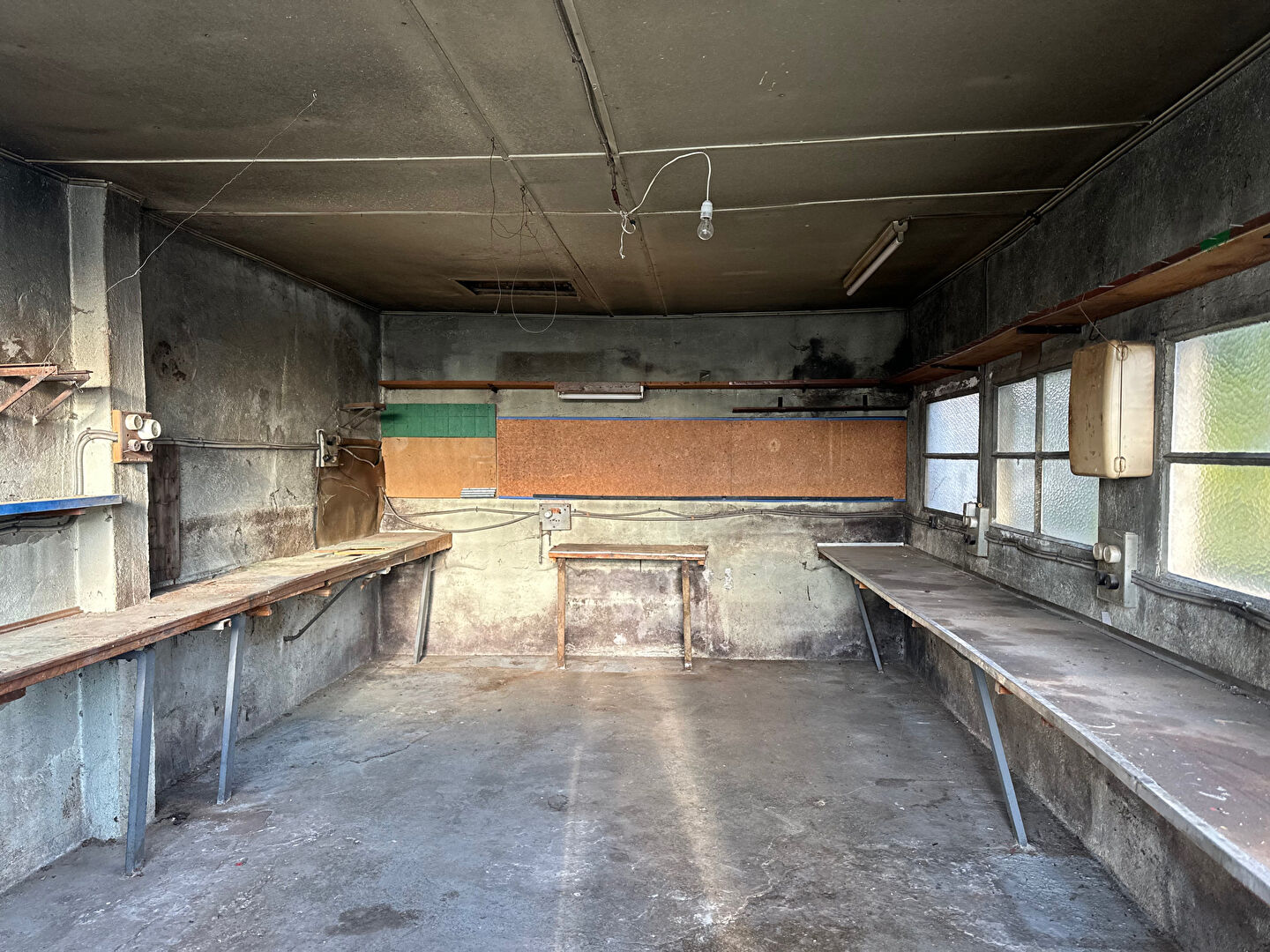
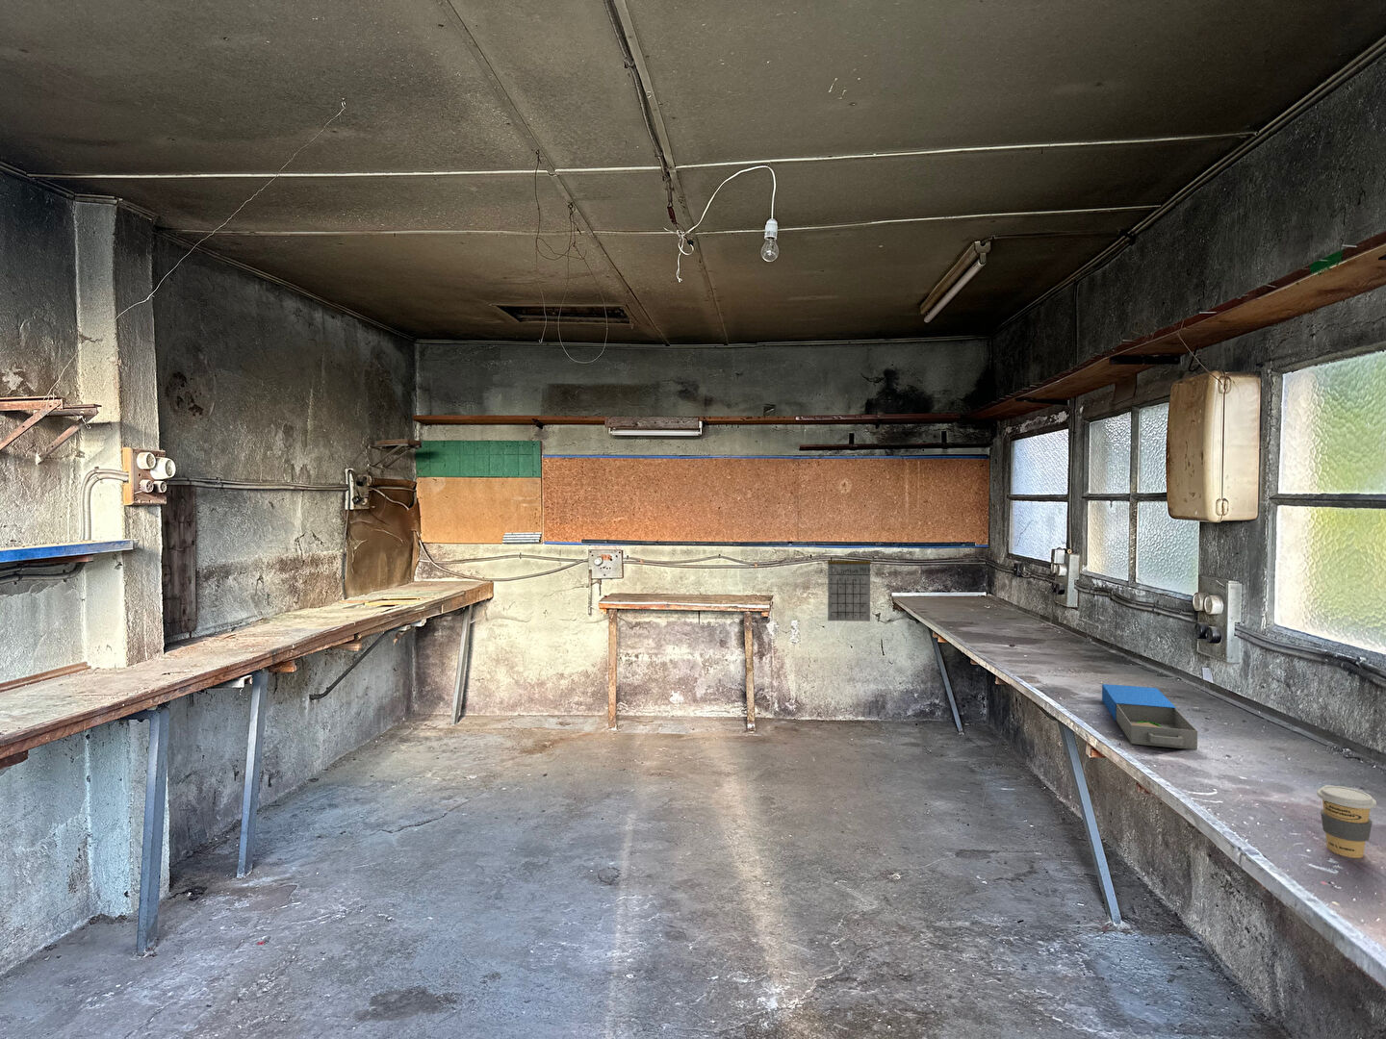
+ calendar [827,548,872,622]
+ coffee cup [1316,785,1377,859]
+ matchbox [1101,683,1198,751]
